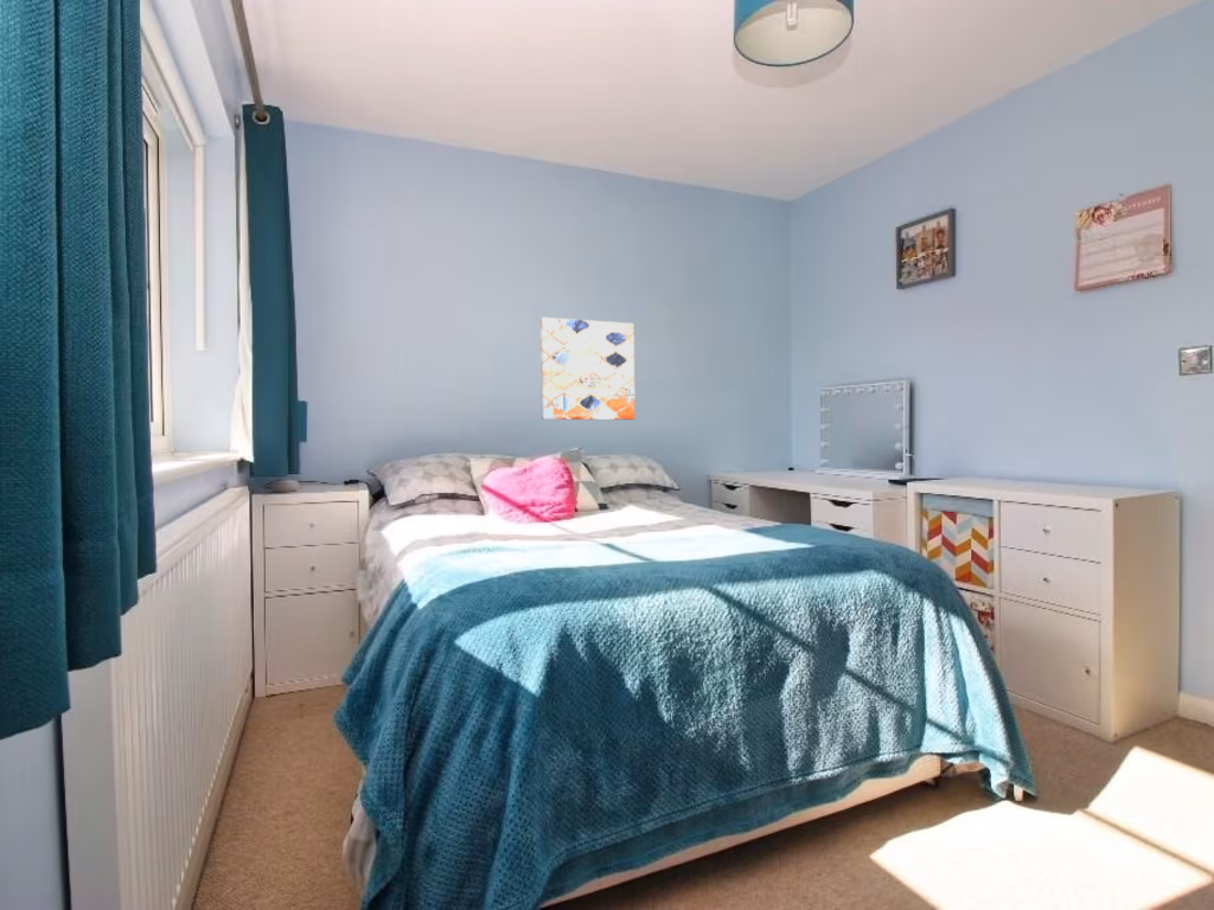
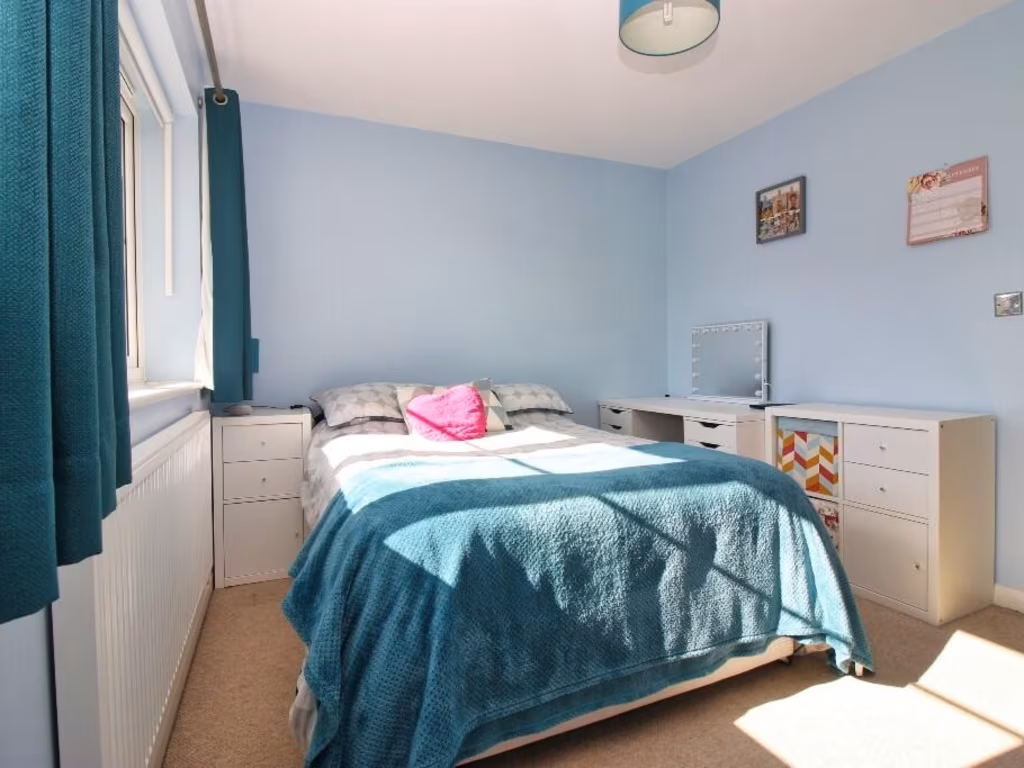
- wall art [539,316,635,421]
